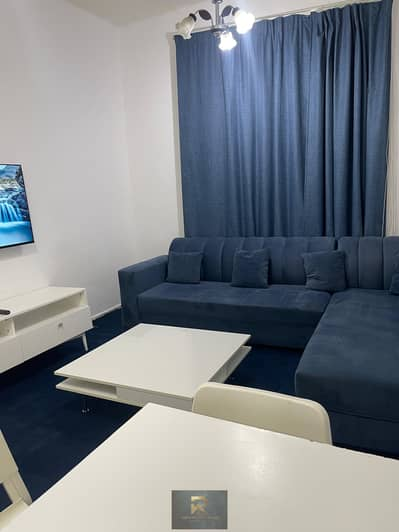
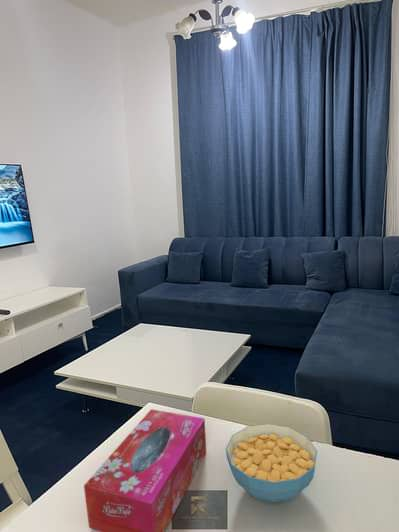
+ tissue box [83,408,207,532]
+ cereal bowl [225,423,318,503]
